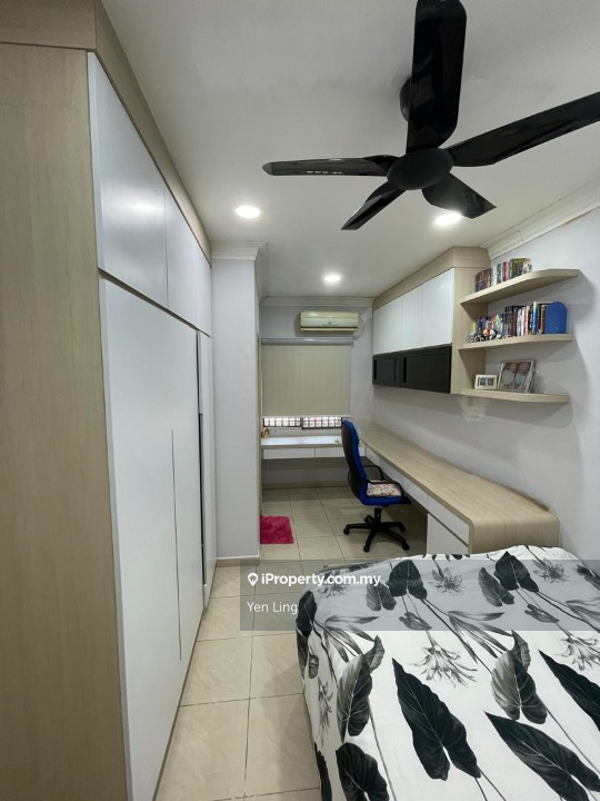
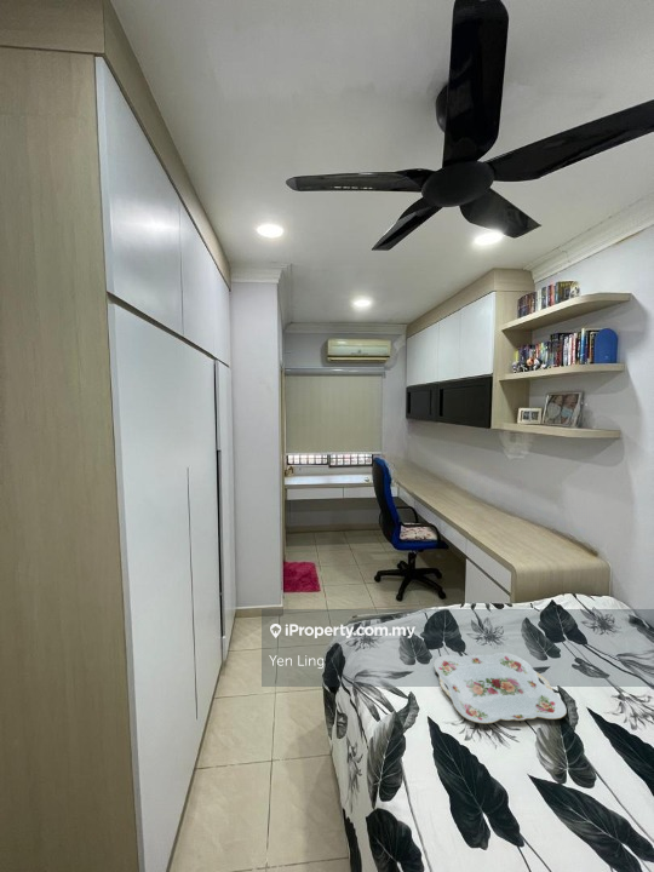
+ serving tray [432,652,568,724]
